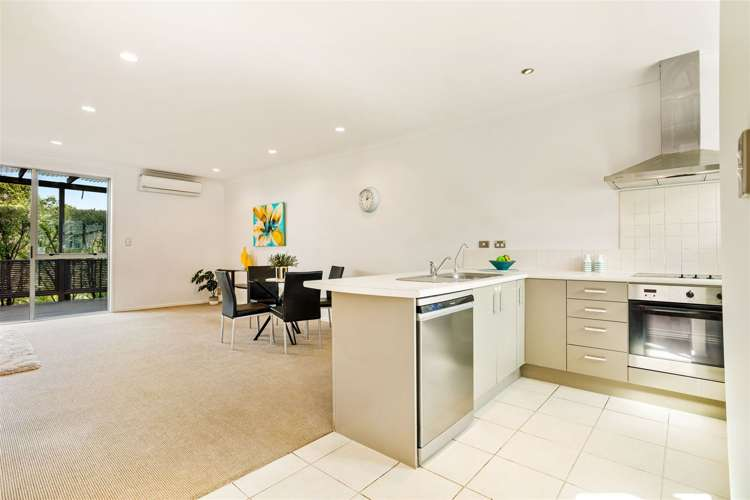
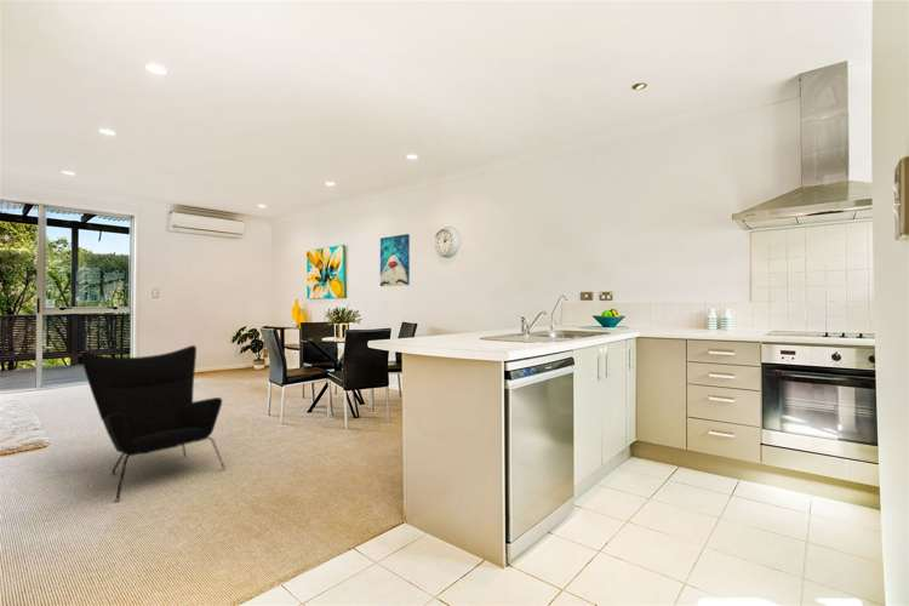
+ wall art [379,233,411,287]
+ armchair [80,344,228,502]
